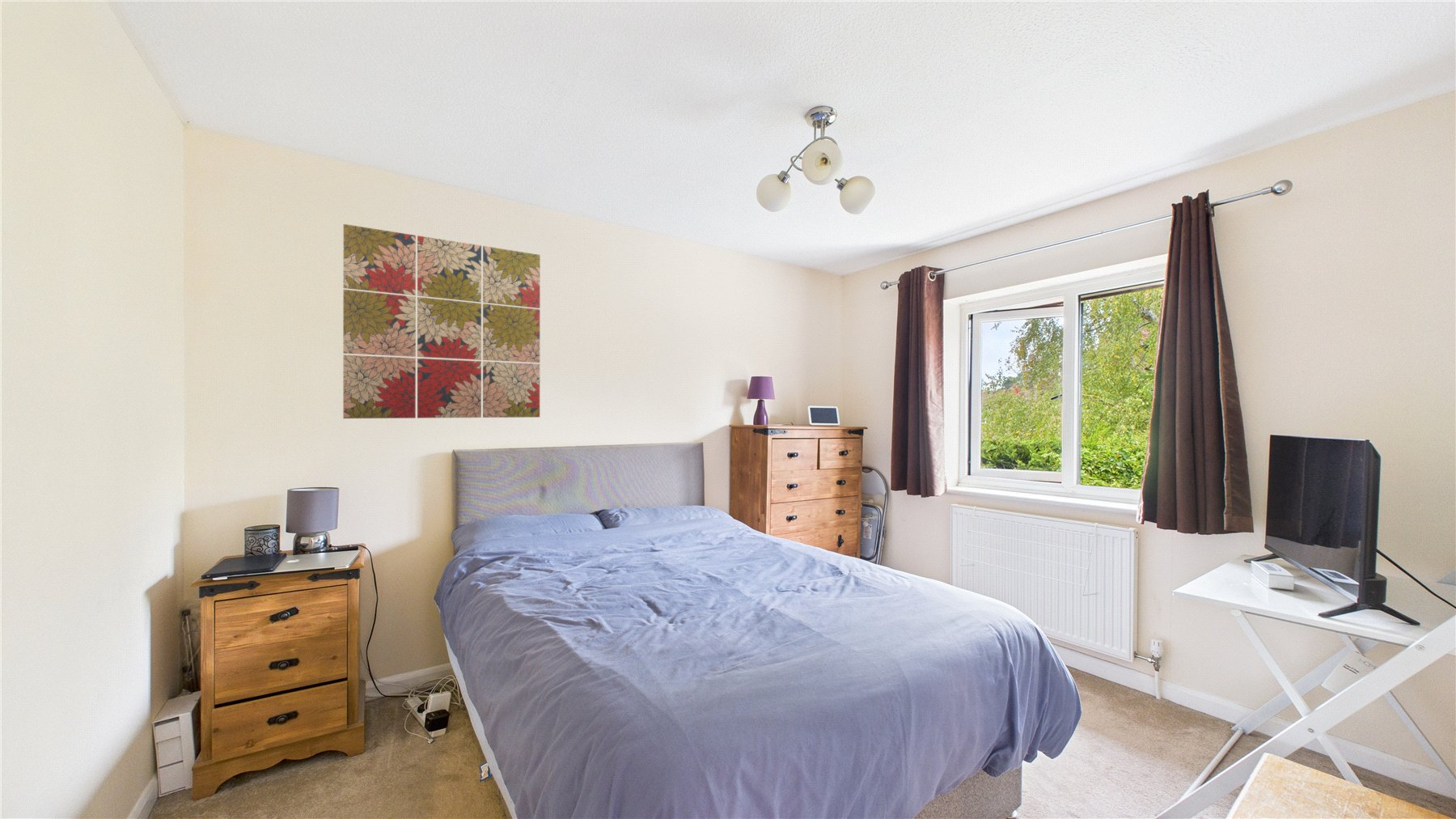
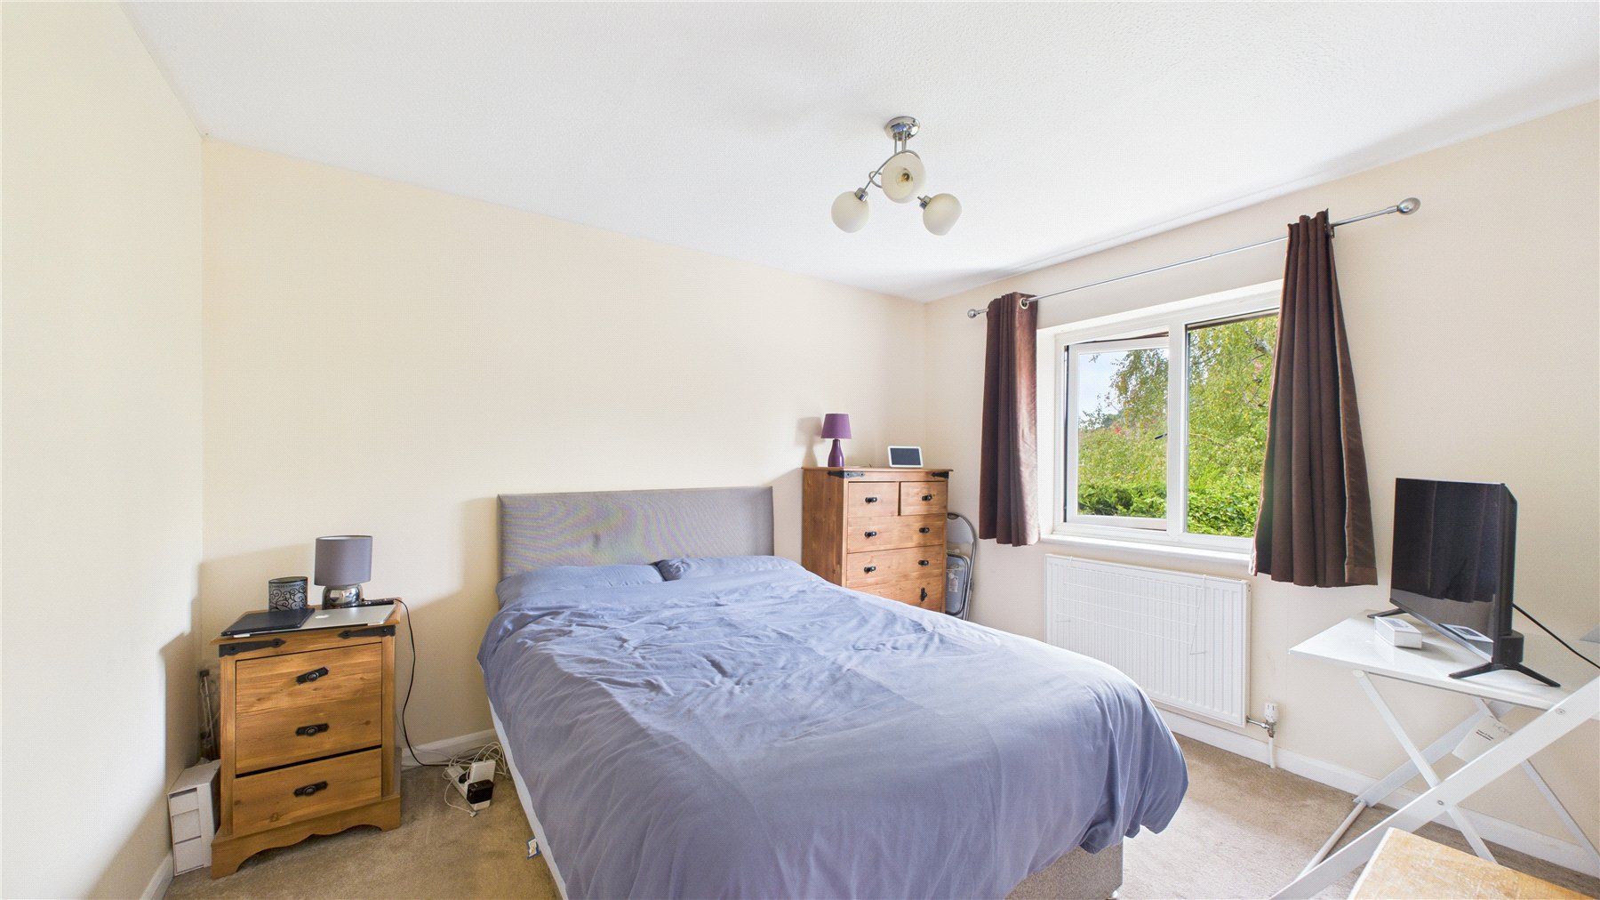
- wall art [342,223,541,419]
